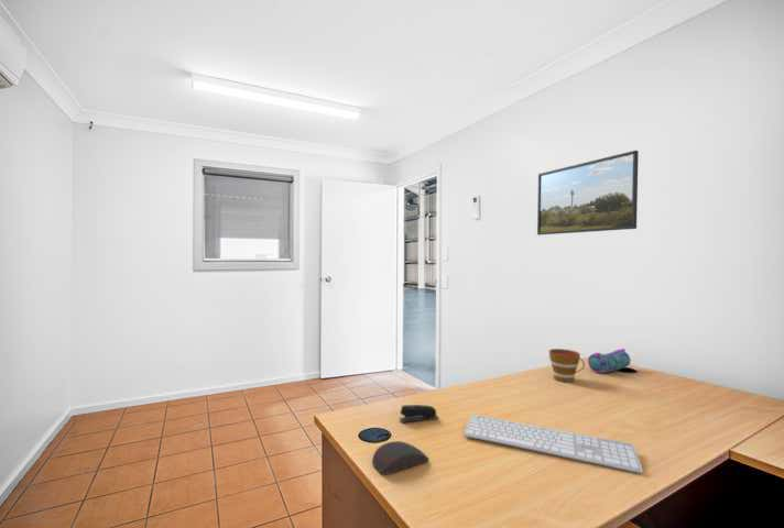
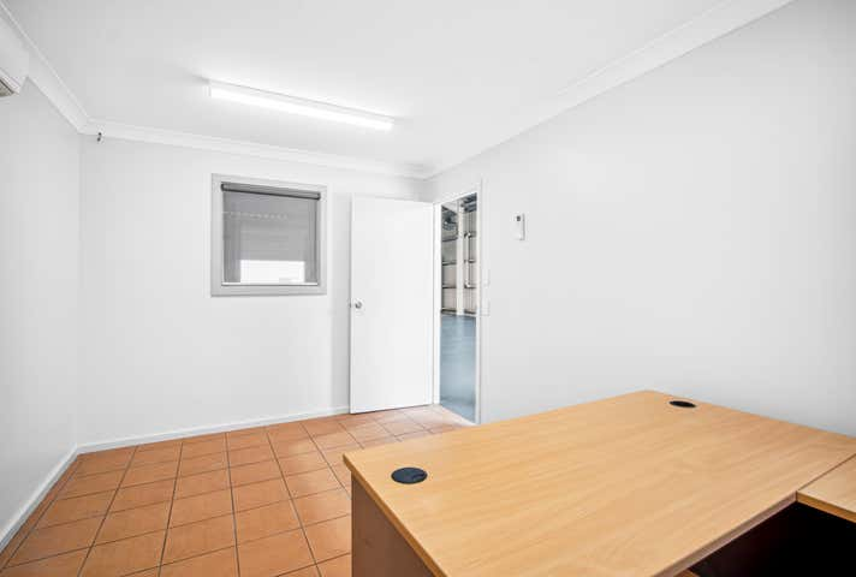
- keyboard [462,414,644,474]
- stapler [399,404,439,424]
- pencil case [587,348,632,374]
- computer mouse [371,440,431,475]
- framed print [536,150,640,237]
- cup [548,348,586,383]
